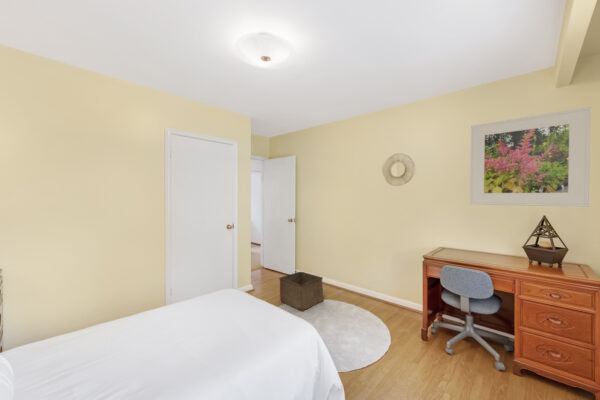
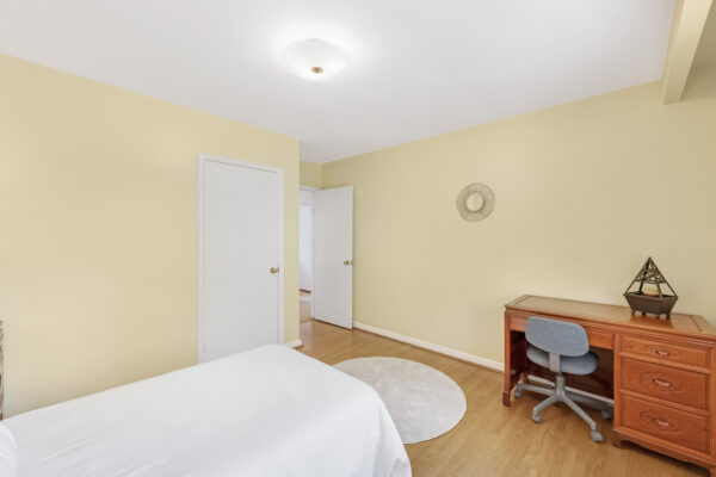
- storage bin [278,271,325,312]
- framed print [469,106,592,208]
